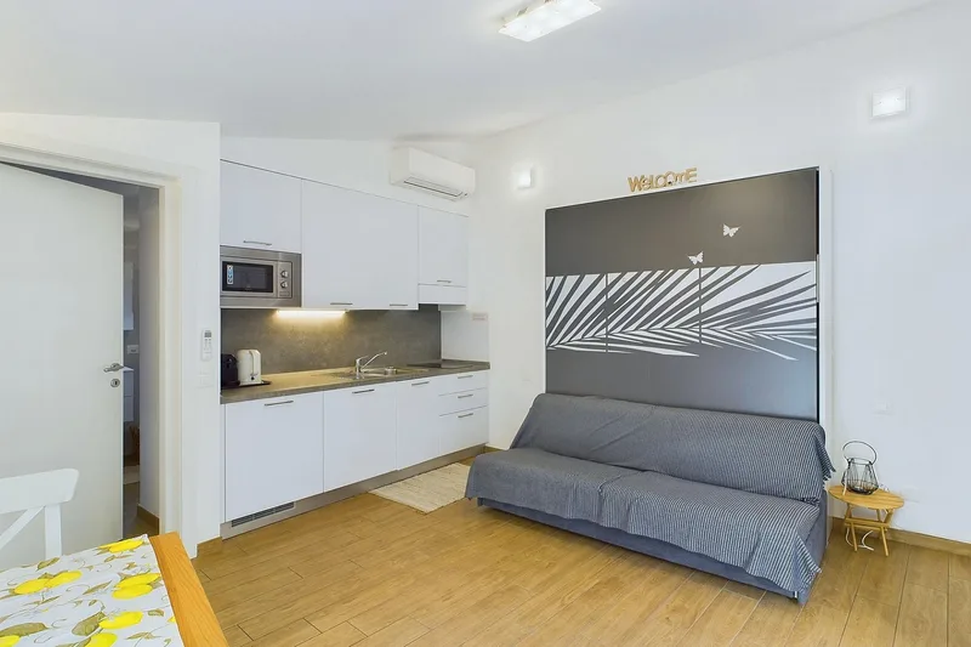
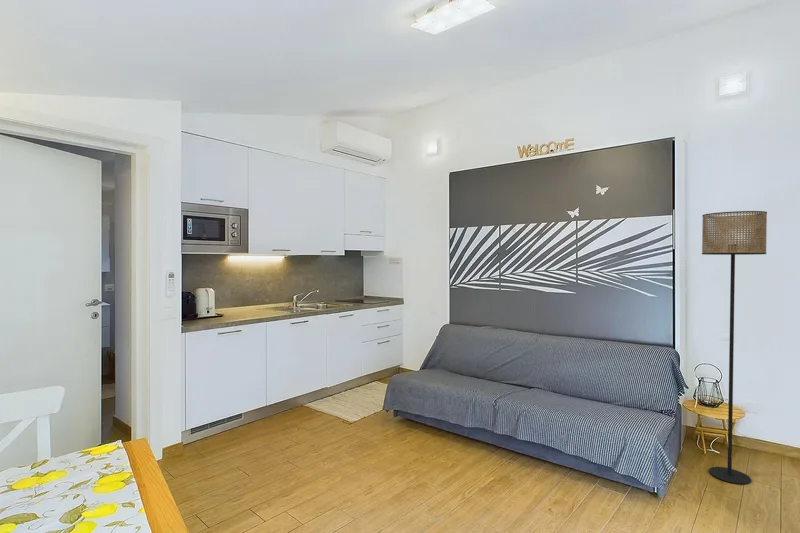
+ floor lamp [701,210,768,485]
